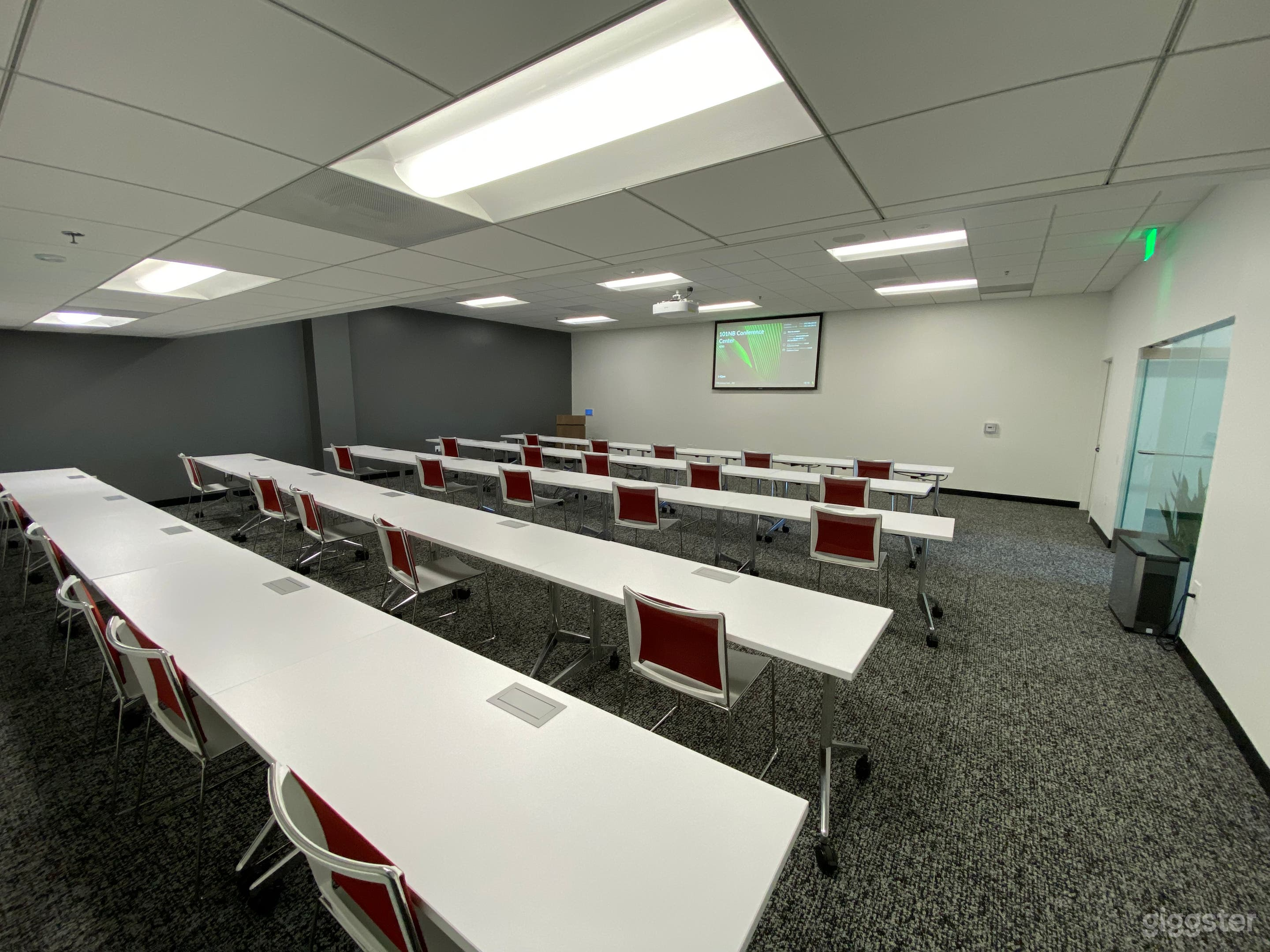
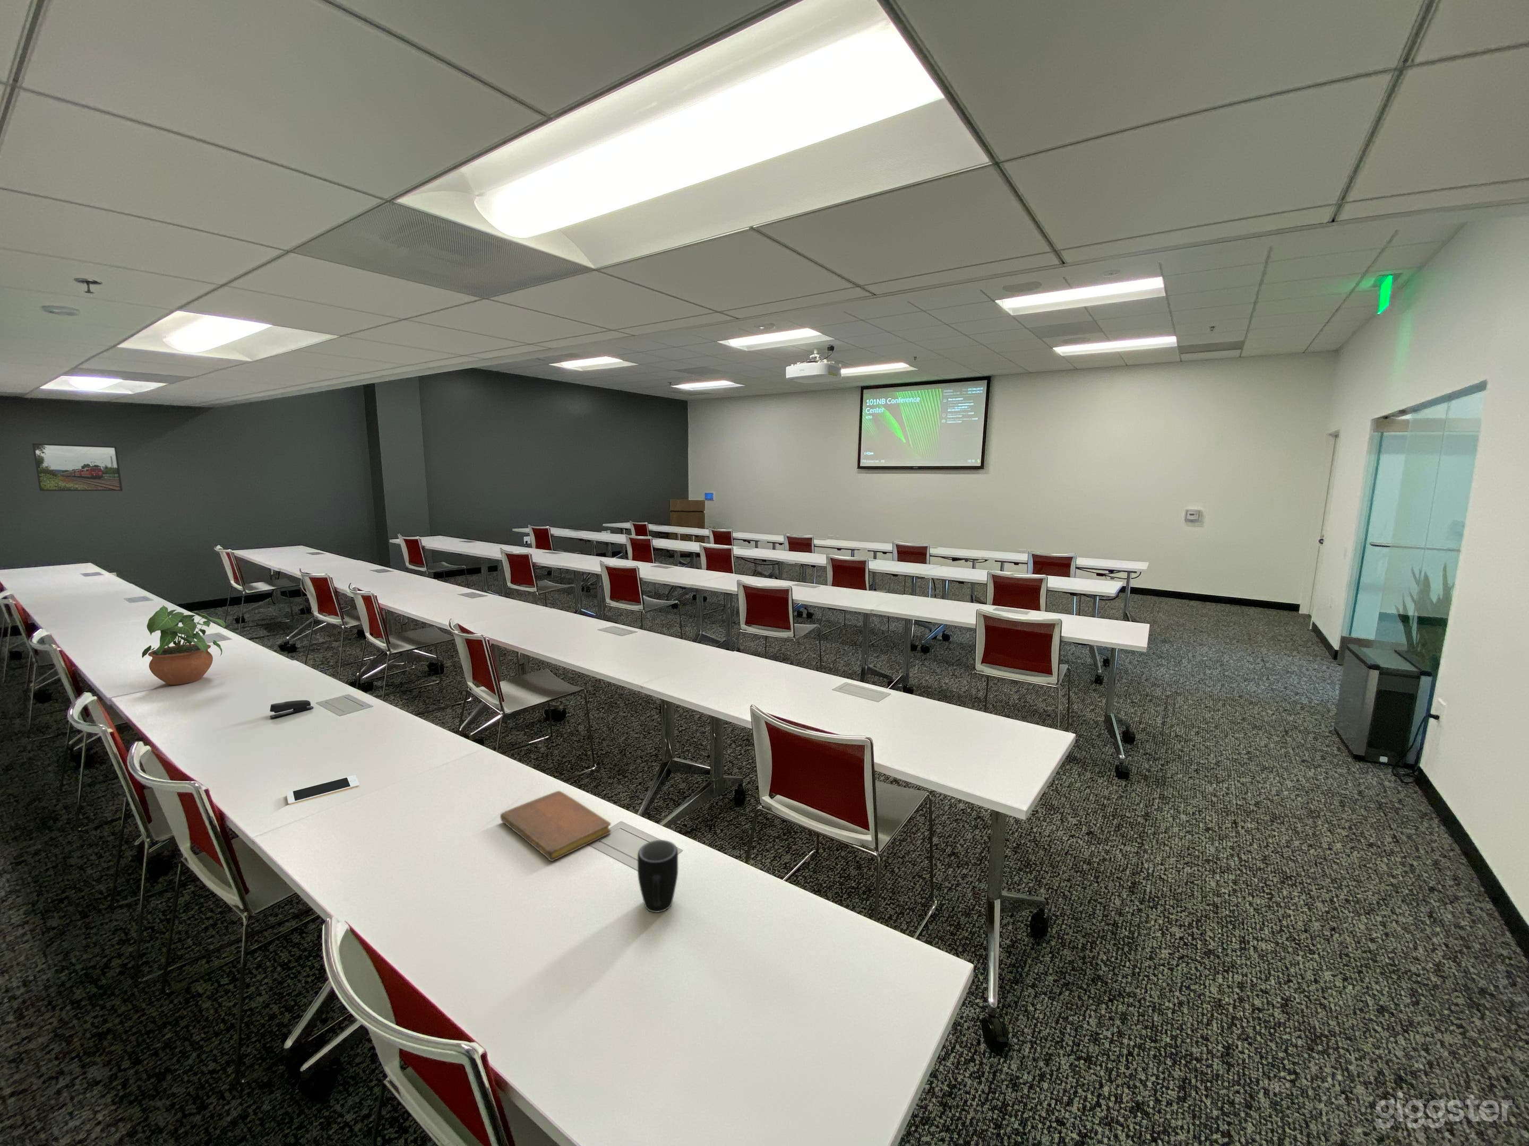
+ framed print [31,443,123,492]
+ stapler [270,699,314,719]
+ notebook [500,790,612,862]
+ cell phone [285,774,360,805]
+ mug [637,839,679,914]
+ potted plant [141,604,225,685]
